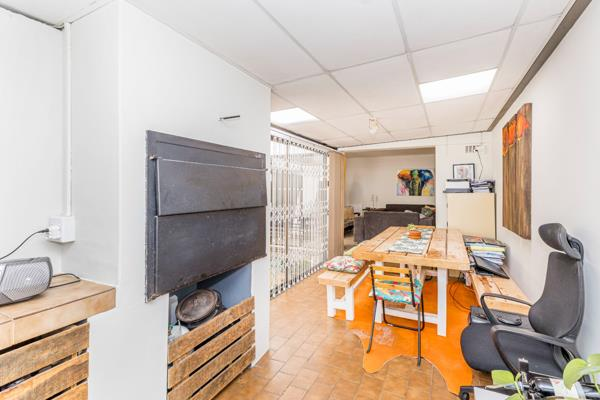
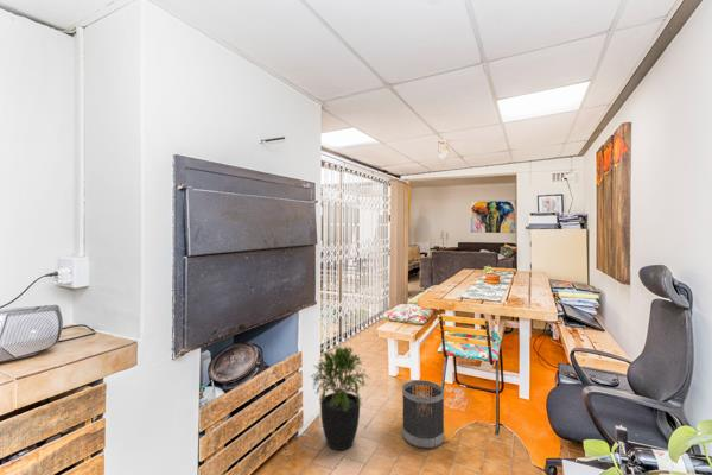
+ potted plant [309,346,373,451]
+ wastebasket [401,379,445,450]
